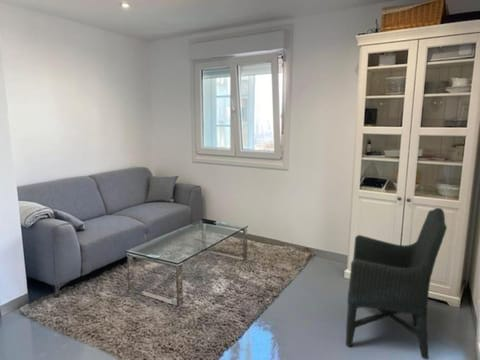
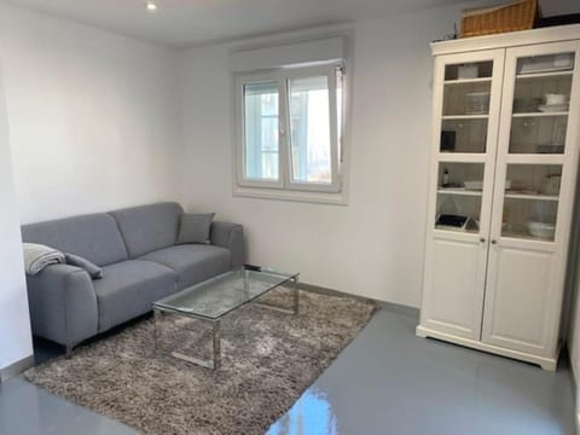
- chair [345,207,448,360]
